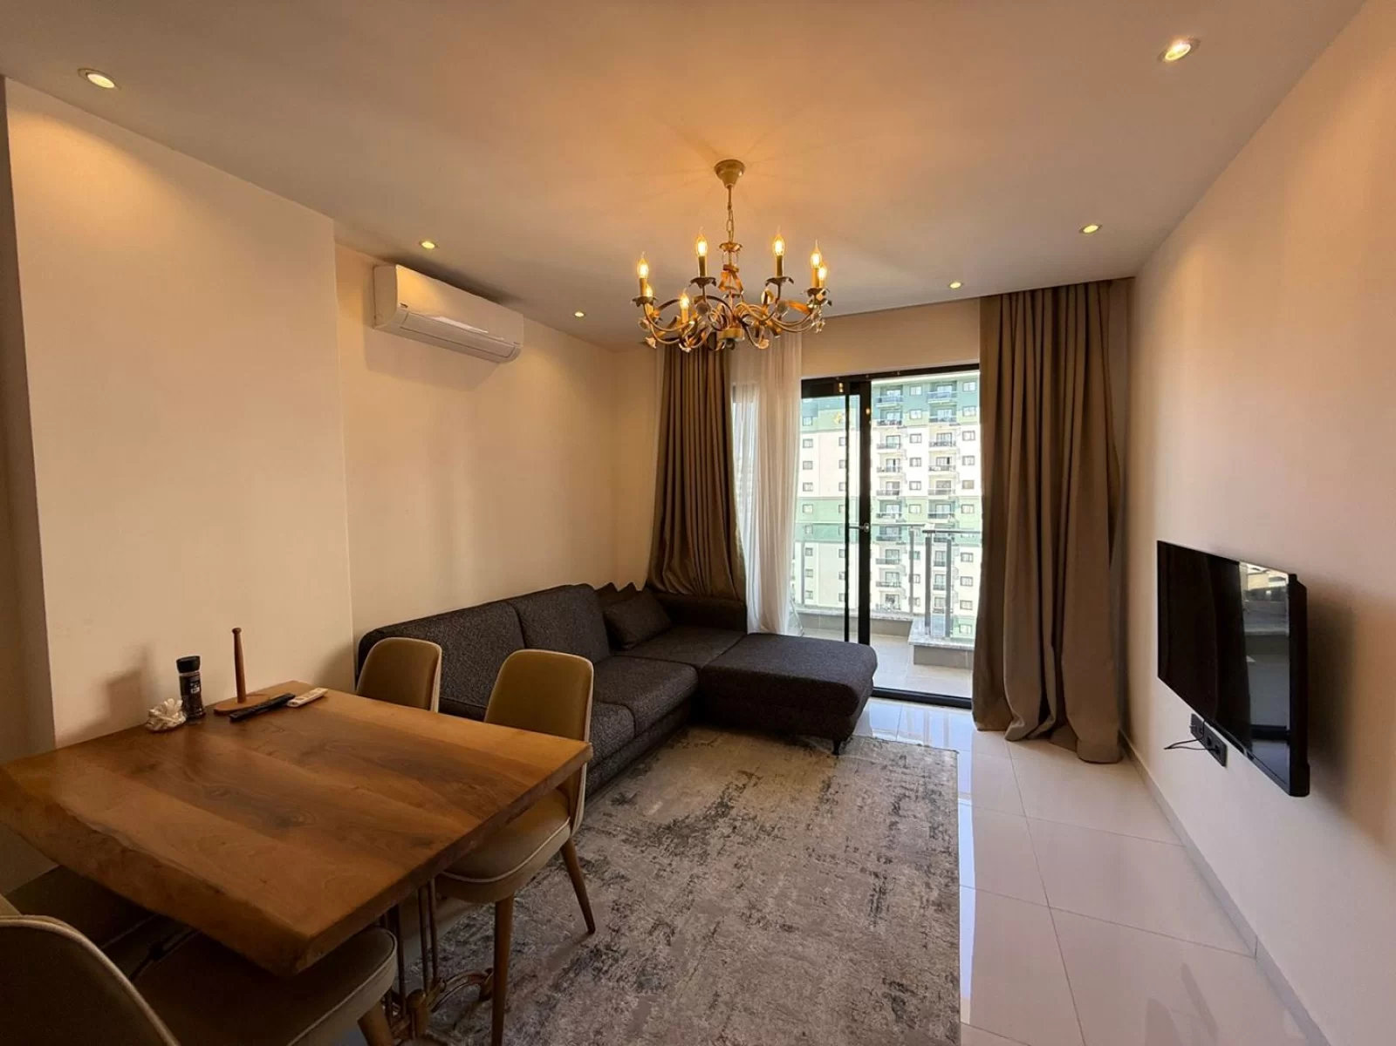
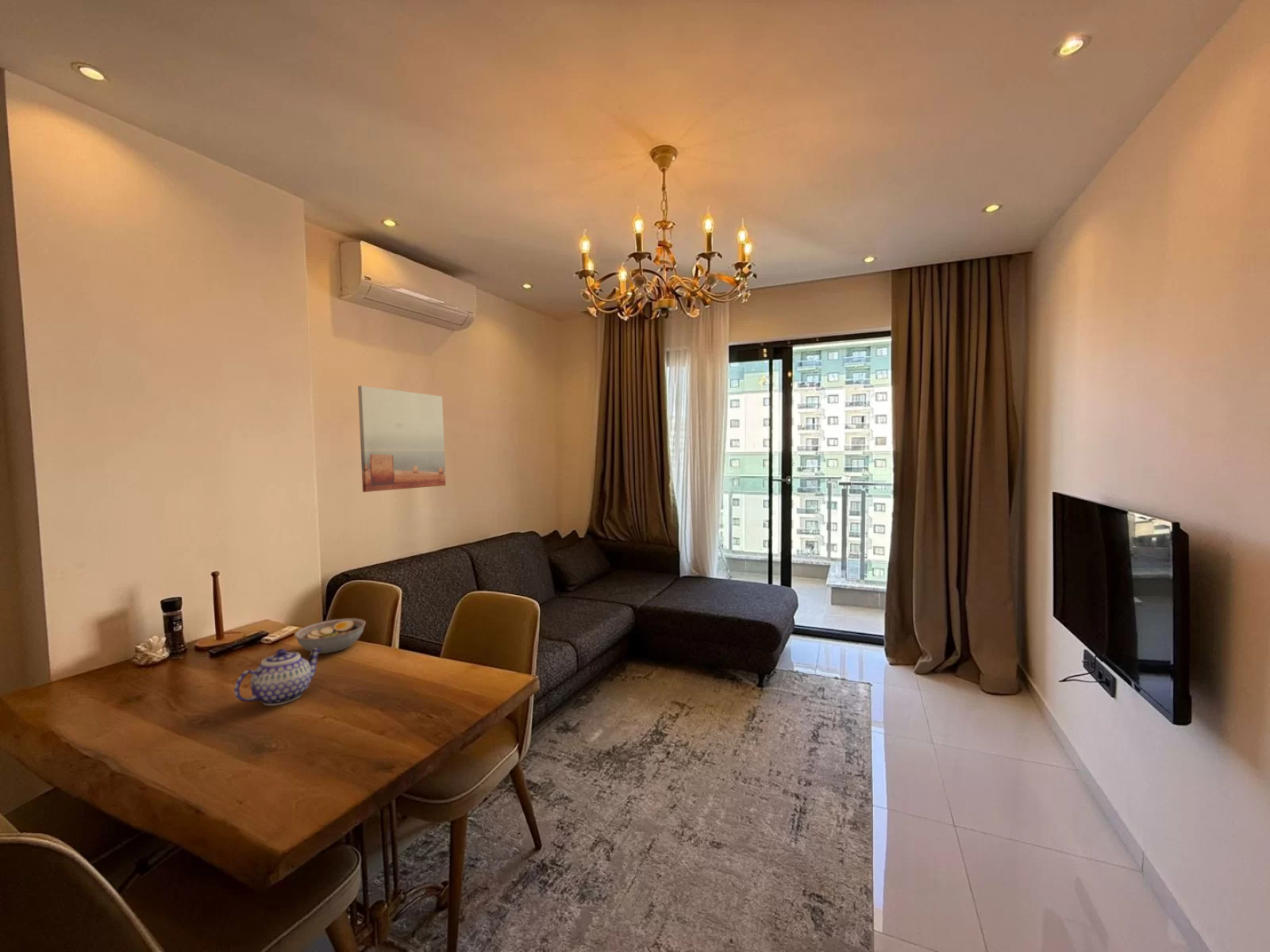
+ bowl [294,617,367,655]
+ wall art [357,385,446,493]
+ teapot [233,647,322,706]
